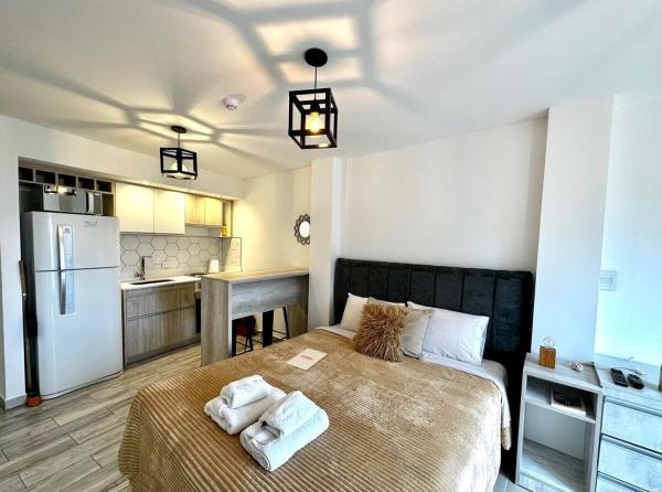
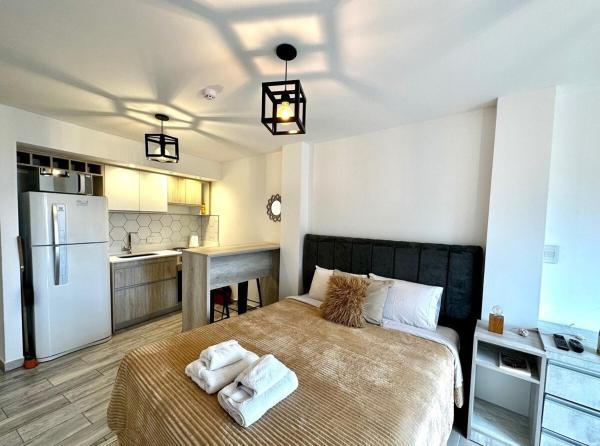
- magazine [285,347,328,372]
